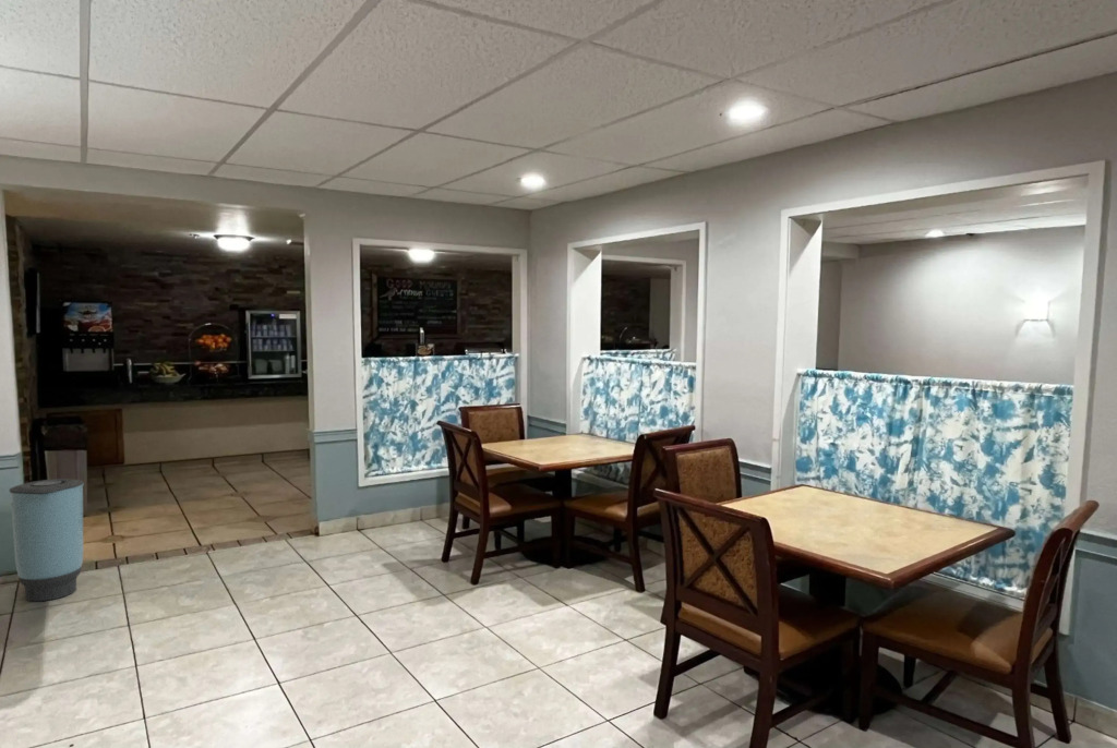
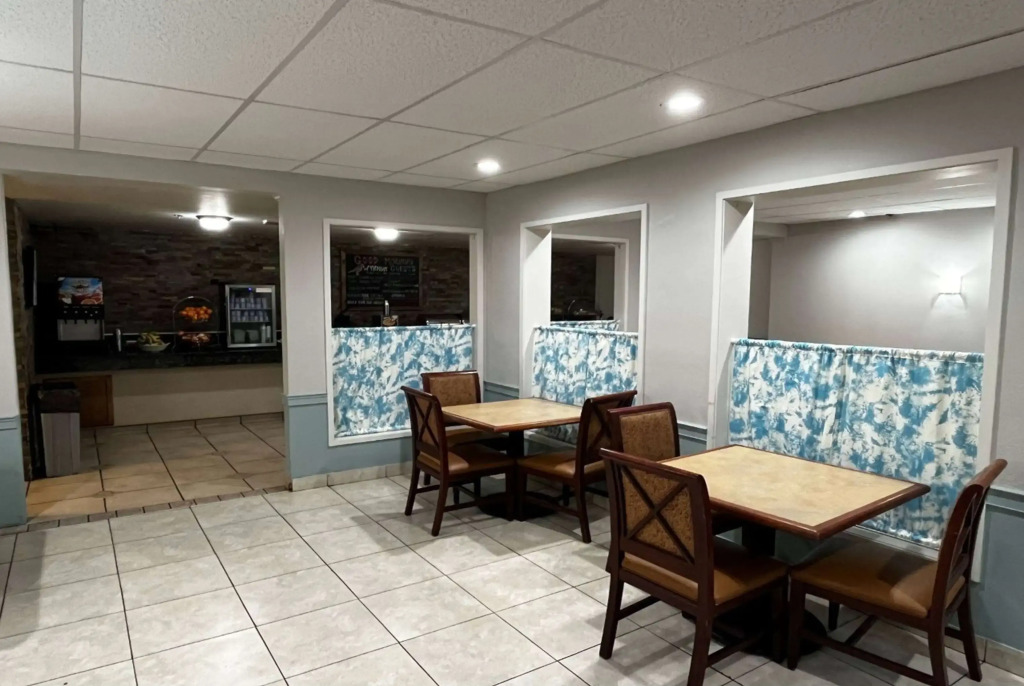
- trash can [8,478,85,602]
